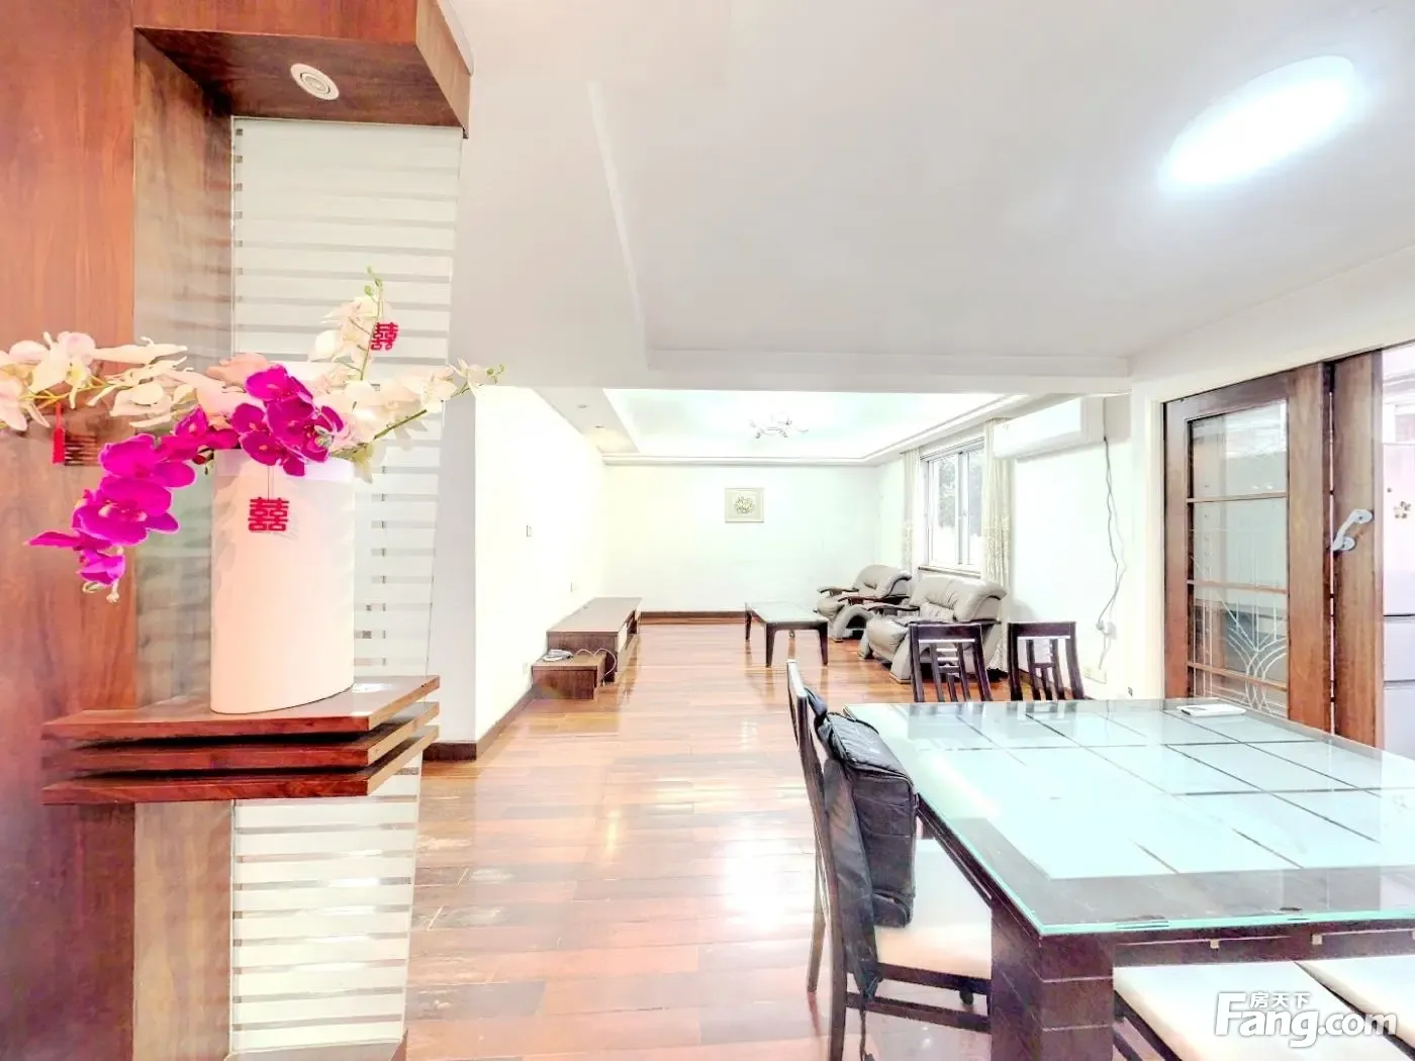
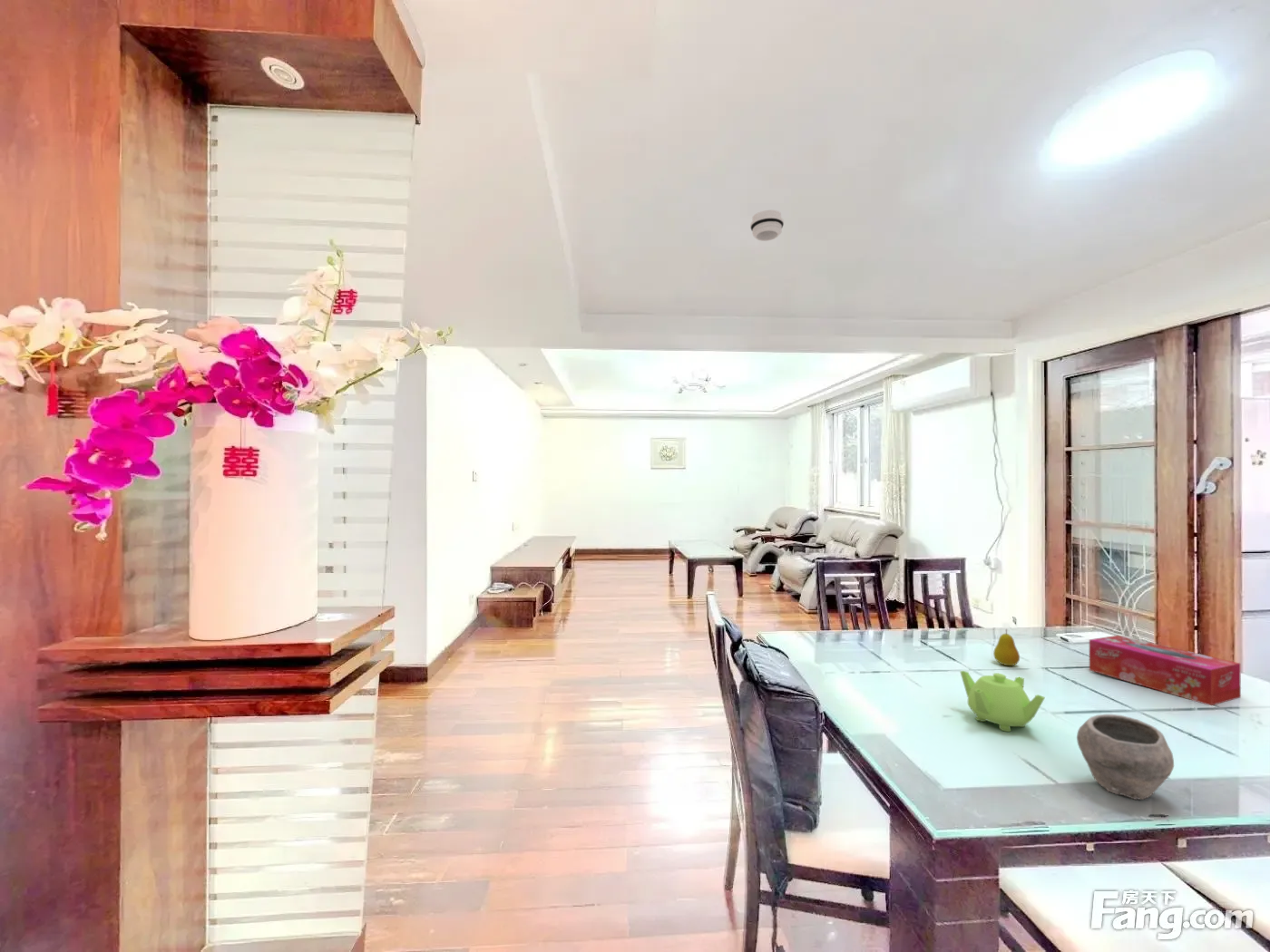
+ fruit [992,628,1021,666]
+ bowl [1076,714,1175,801]
+ tissue box [1089,635,1242,706]
+ smoke detector [749,209,785,242]
+ teapot [959,670,1046,733]
